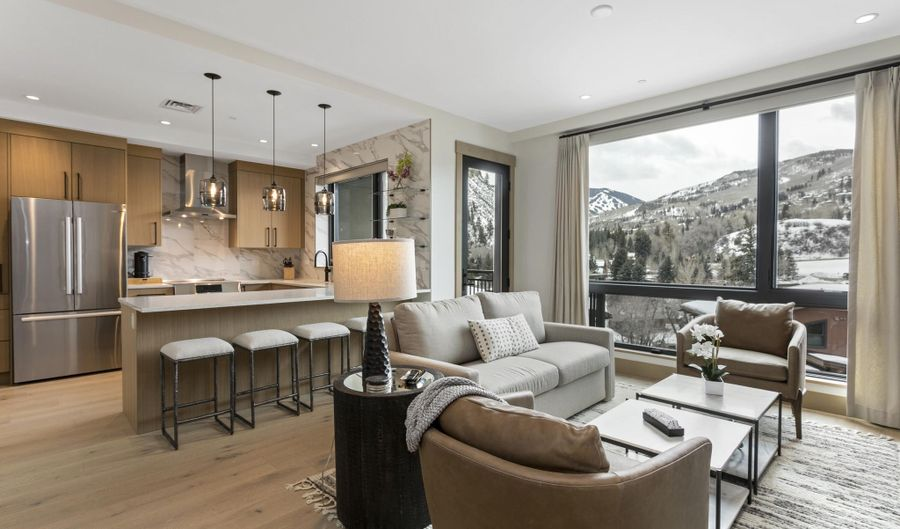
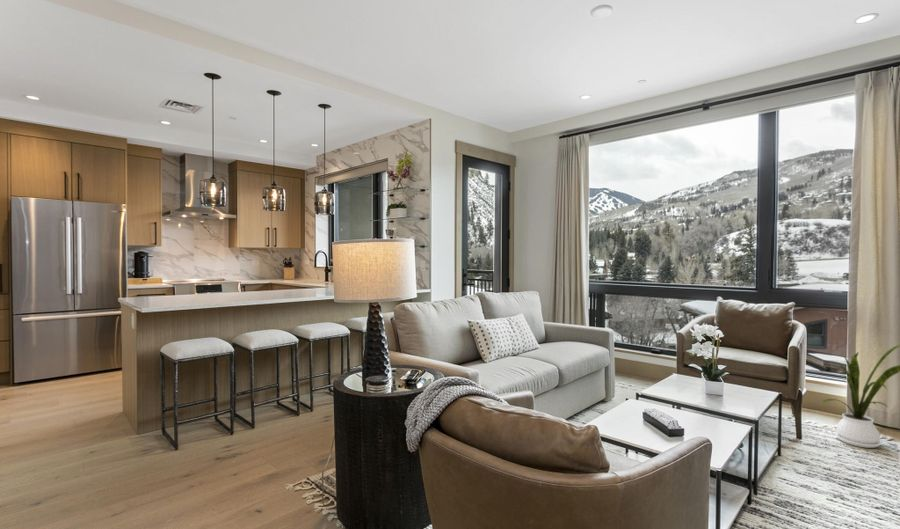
+ house plant [820,344,900,449]
